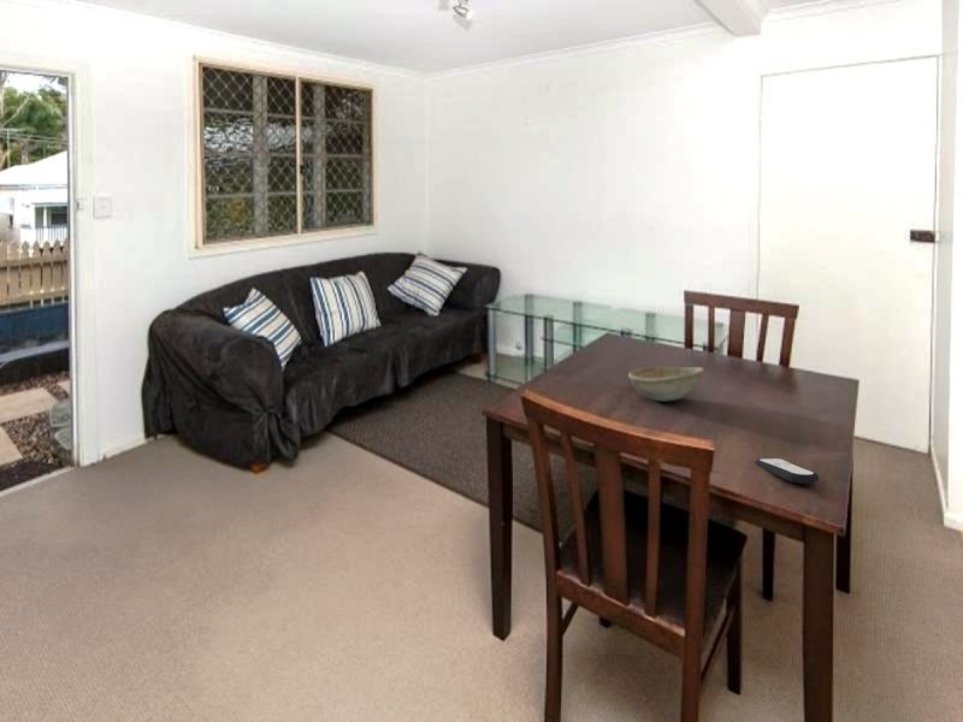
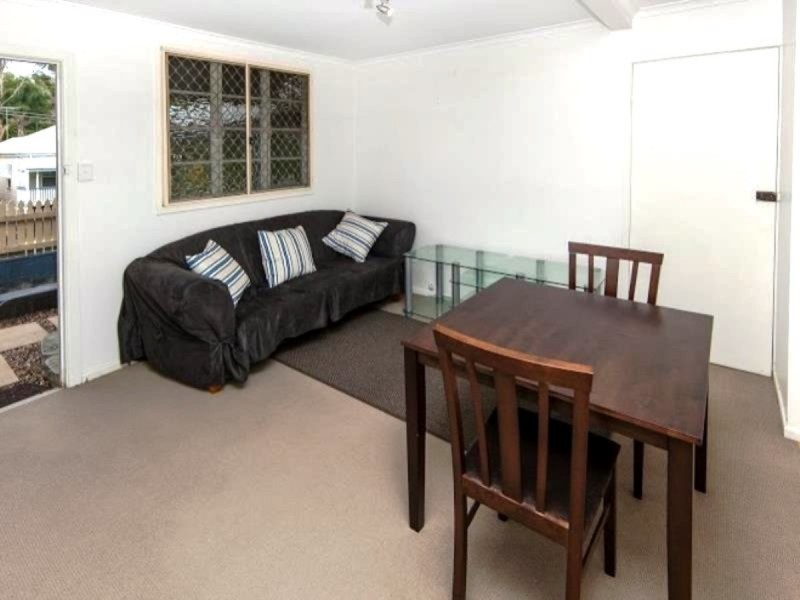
- remote control [755,457,820,485]
- bowl [627,366,705,402]
